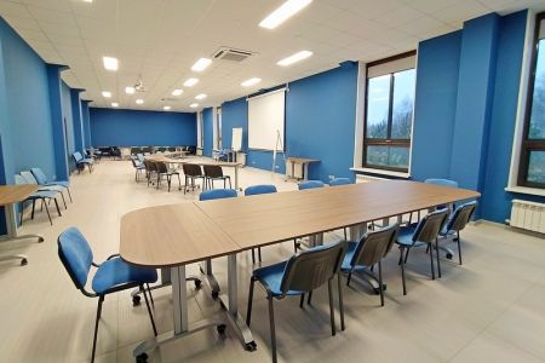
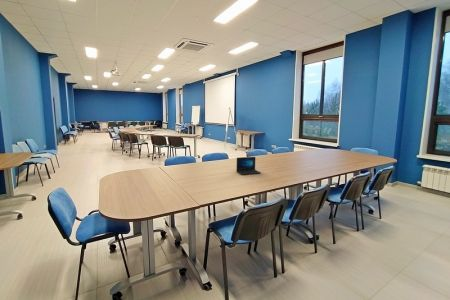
+ laptop [235,156,262,175]
